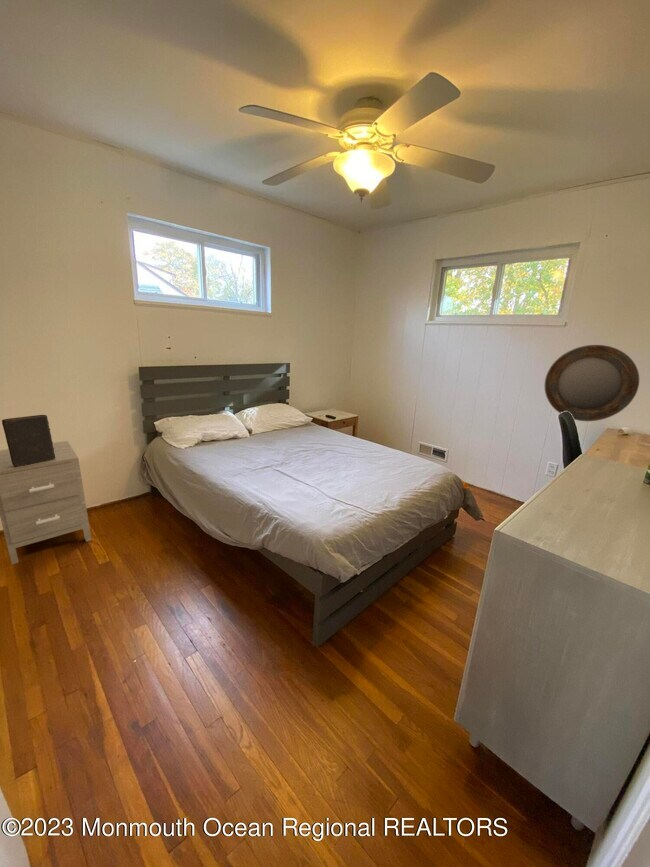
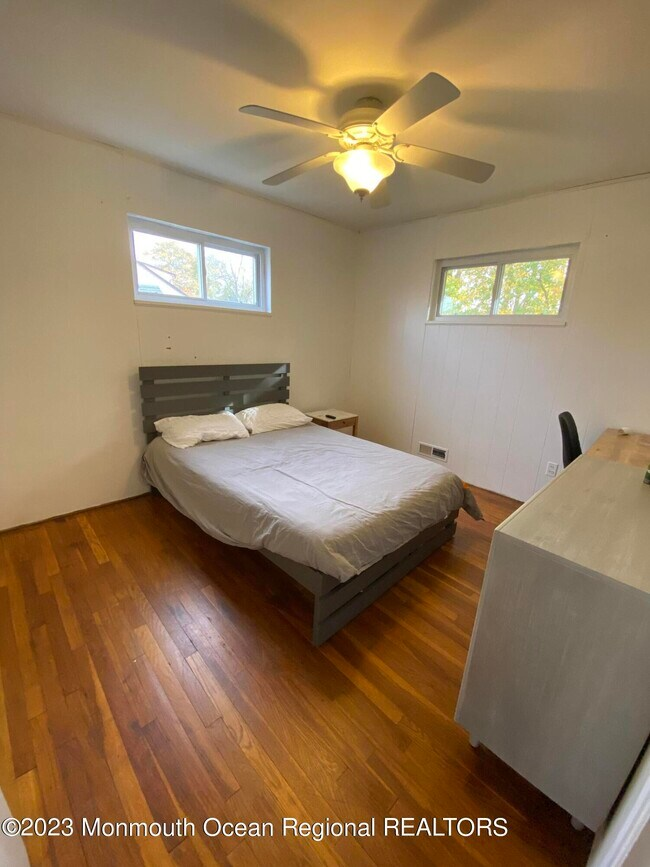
- nightstand [0,440,92,565]
- book [1,414,56,467]
- home mirror [544,344,640,422]
